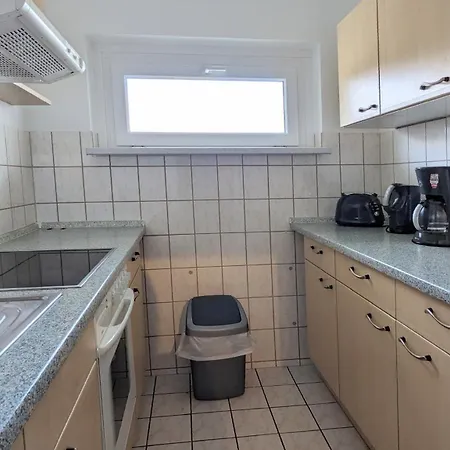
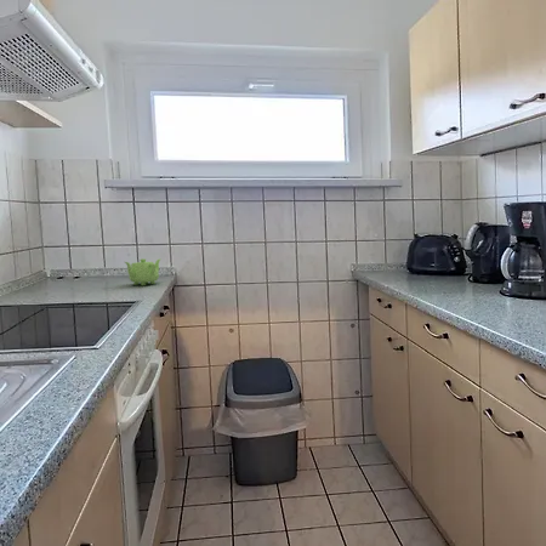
+ teapot [124,257,163,286]
